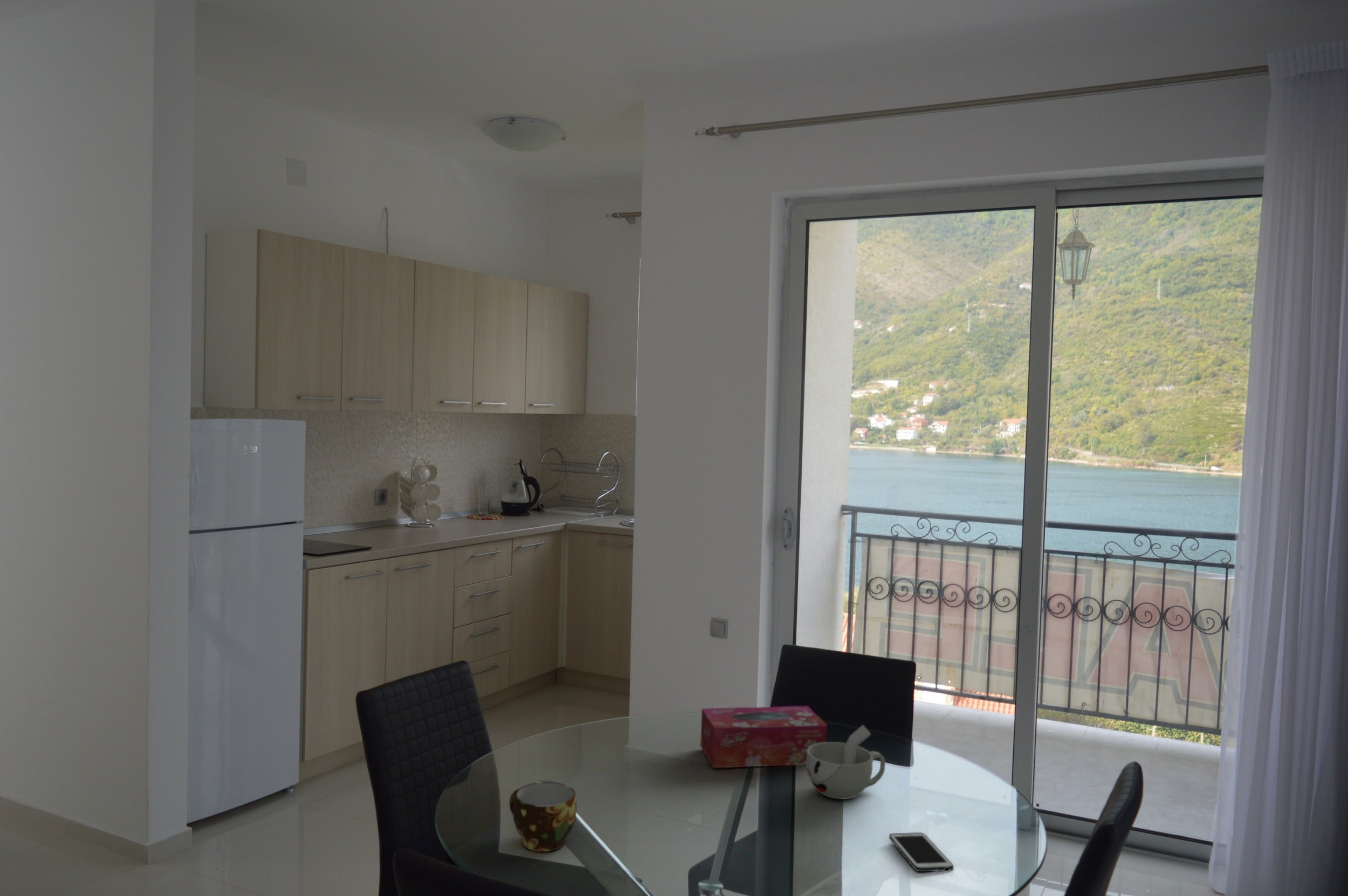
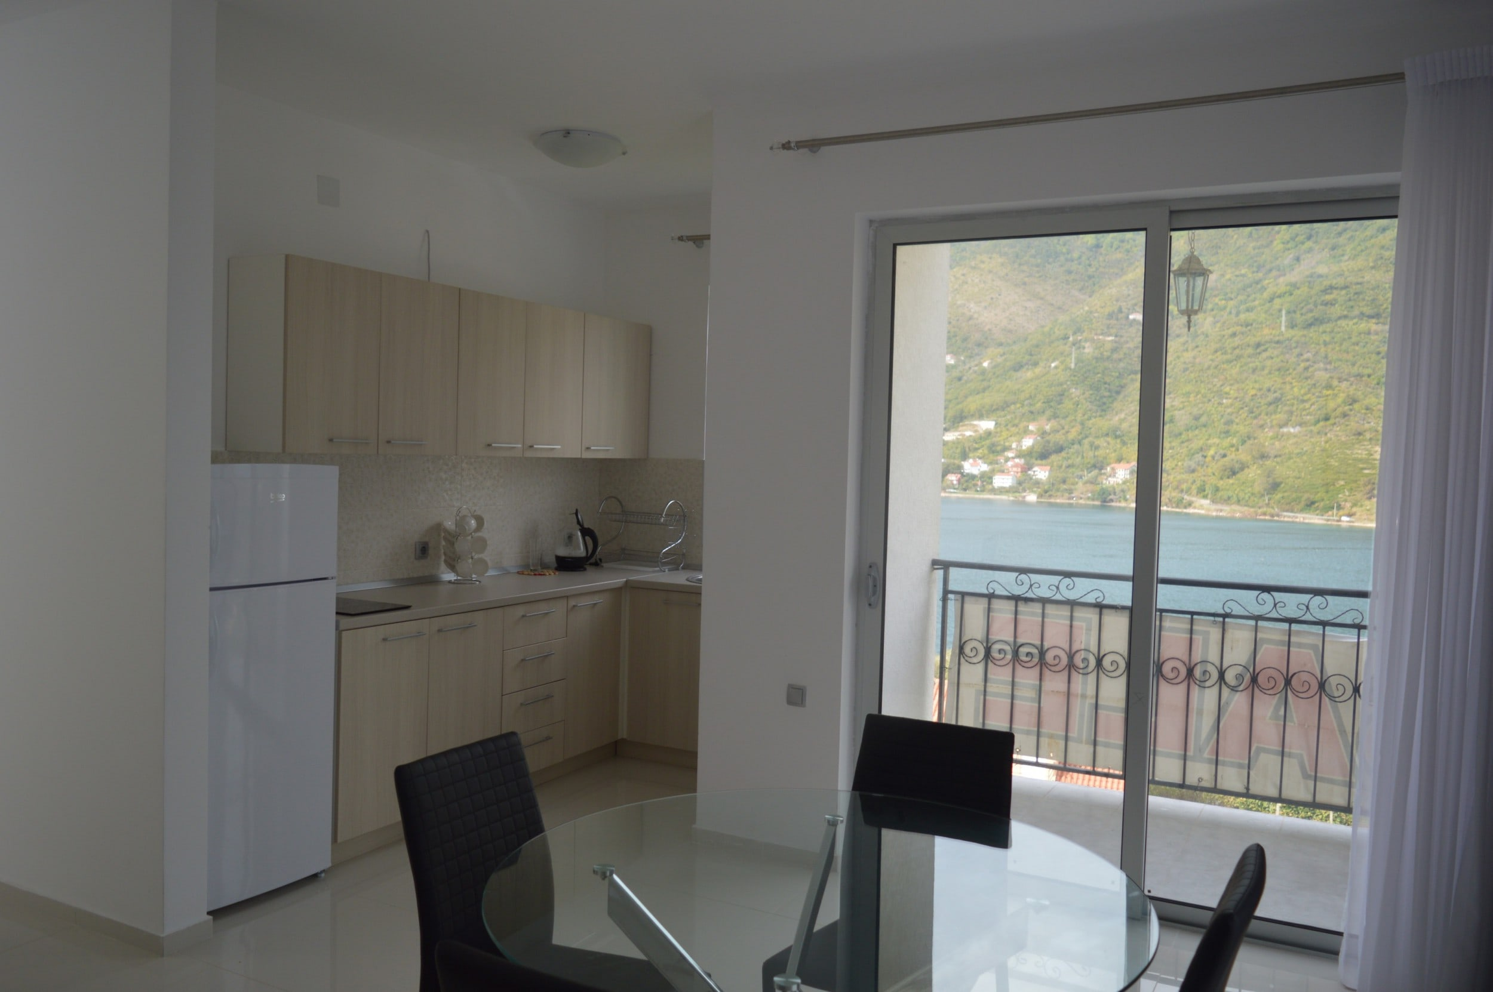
- tissue box [700,706,828,768]
- cup [508,781,577,852]
- cell phone [889,832,954,872]
- cup [806,724,886,800]
